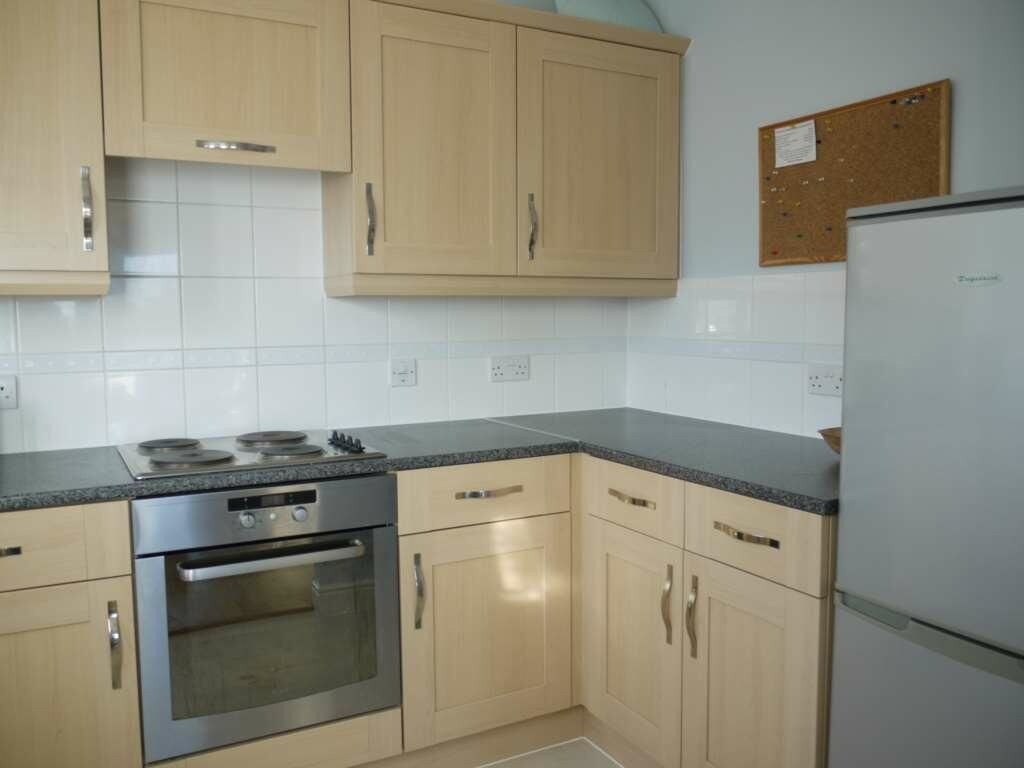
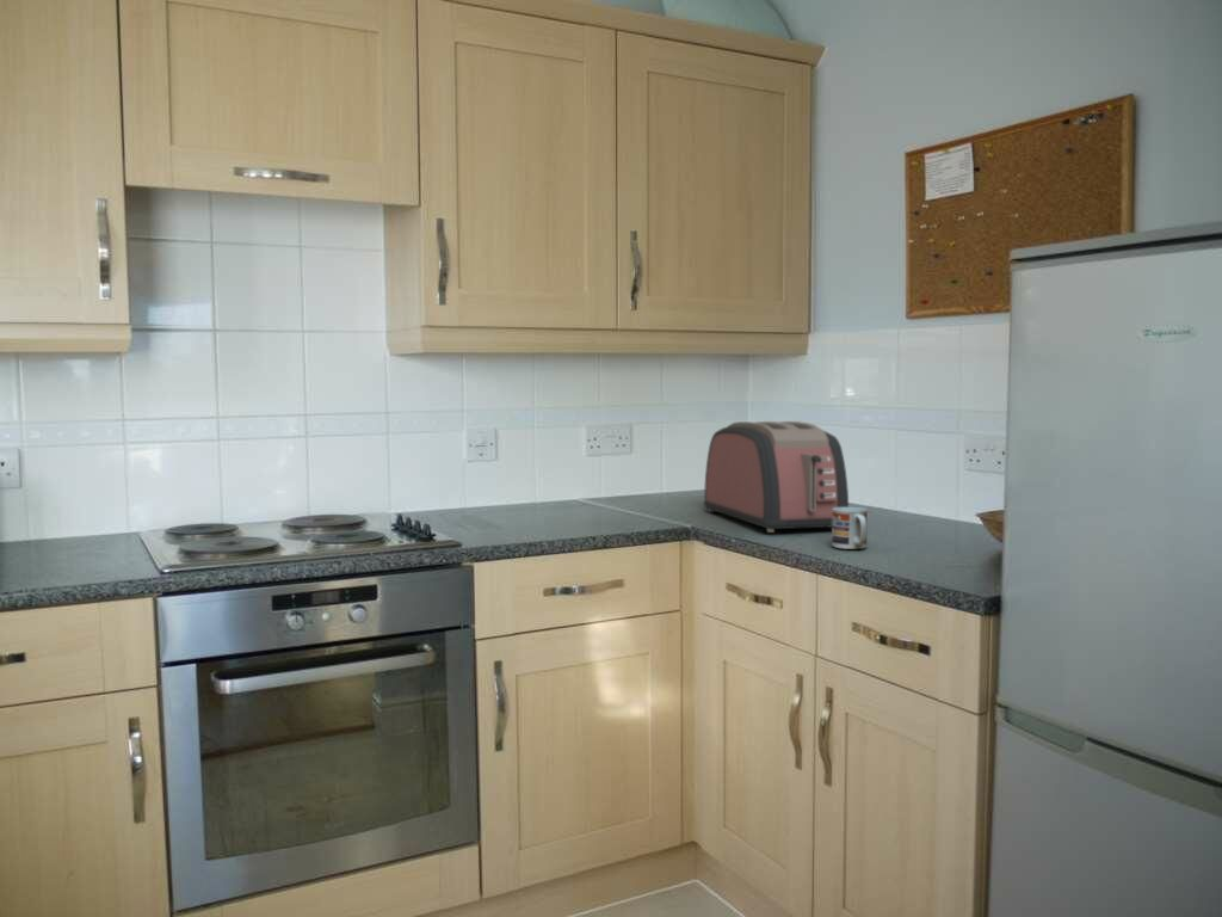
+ toaster [703,420,850,534]
+ cup [831,506,869,550]
